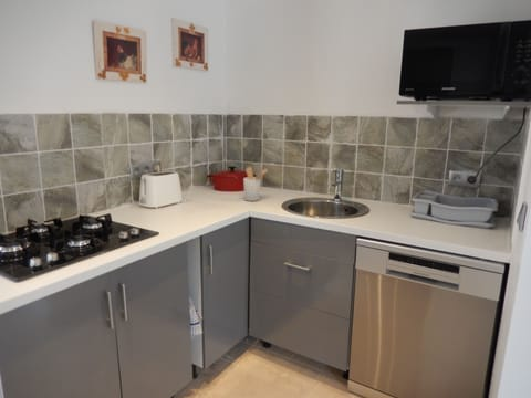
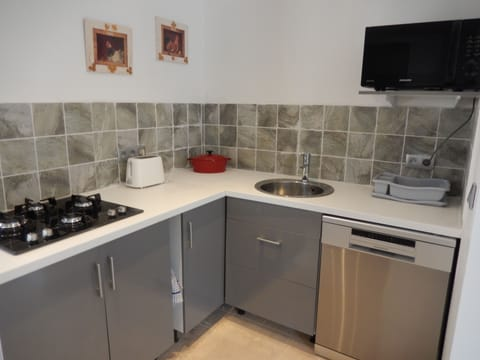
- utensil holder [242,166,269,202]
